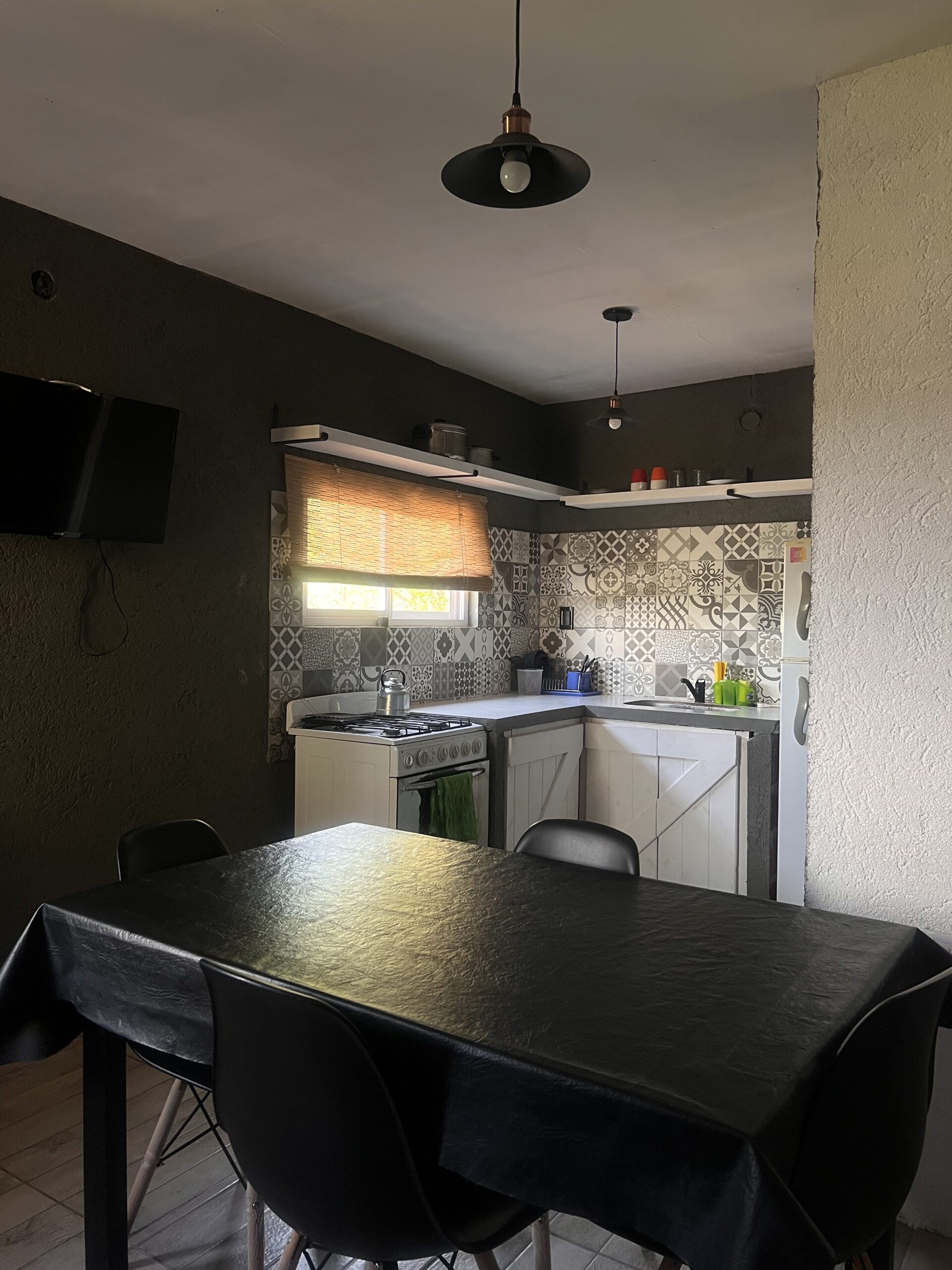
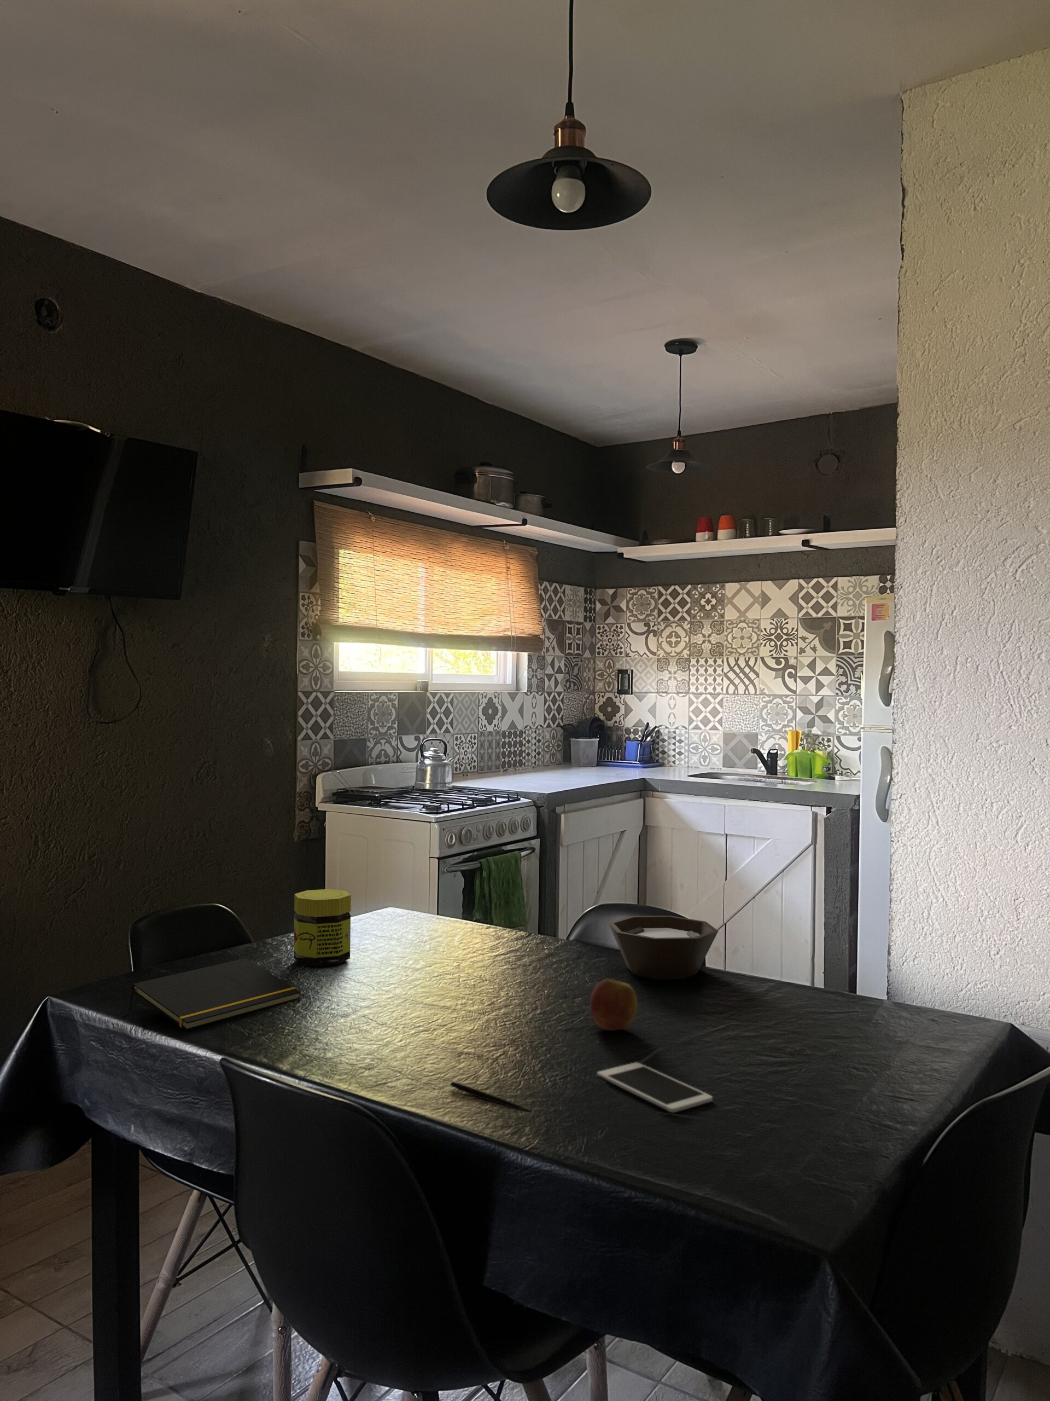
+ bowl [608,915,719,981]
+ notepad [128,958,301,1031]
+ apple [590,978,638,1031]
+ pen [450,1081,533,1113]
+ jar [293,889,352,966]
+ cell phone [597,1061,714,1113]
